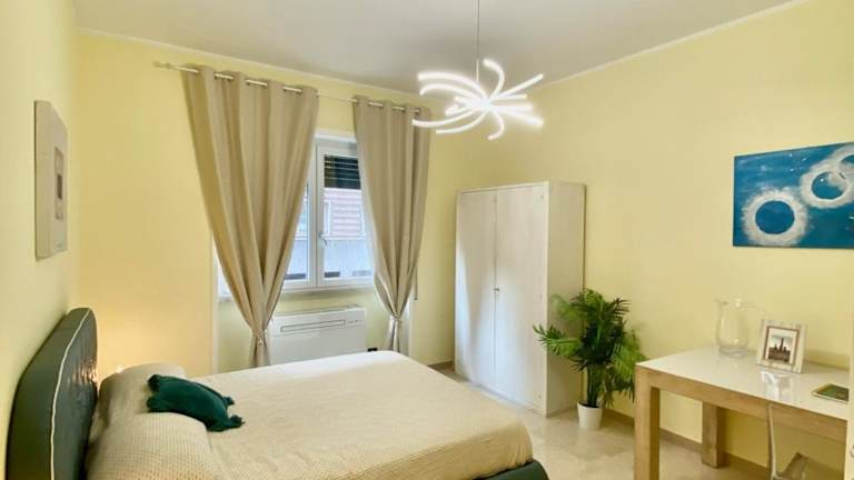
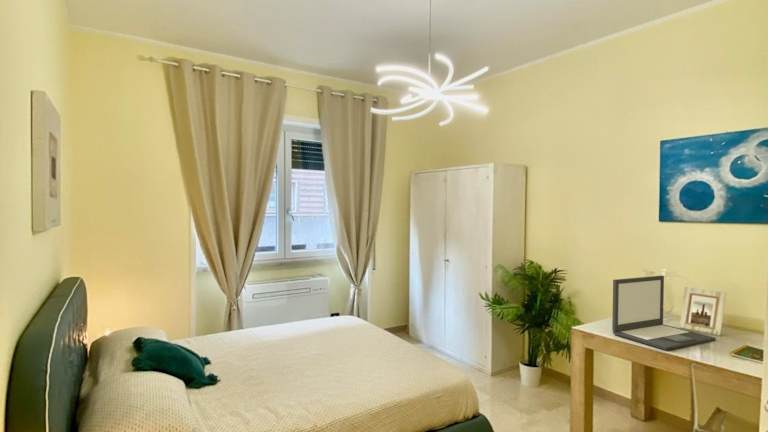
+ laptop [611,274,717,351]
